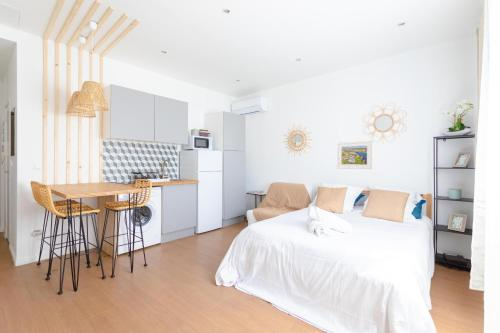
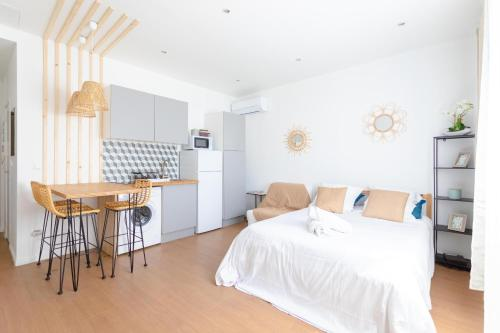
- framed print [336,140,374,170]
